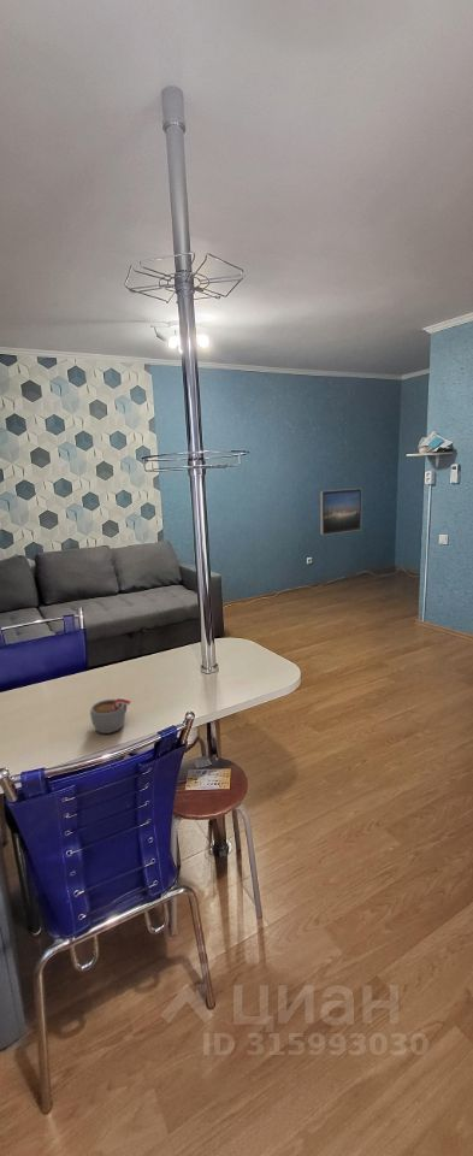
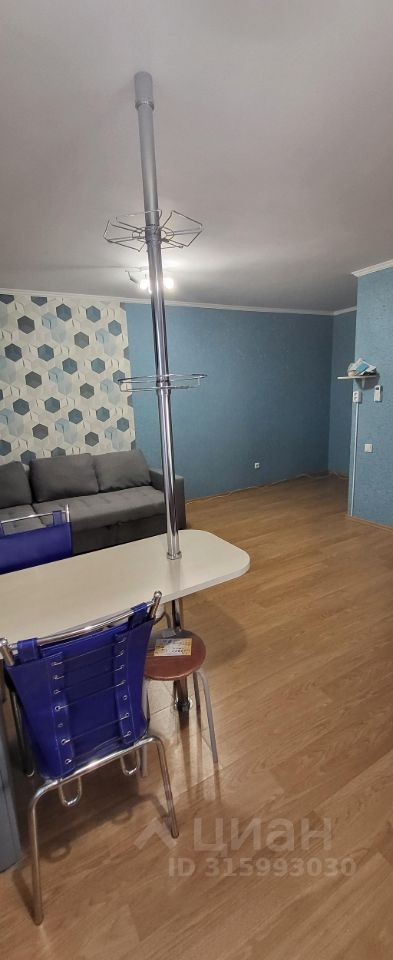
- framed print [319,488,362,536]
- mug [89,696,131,735]
